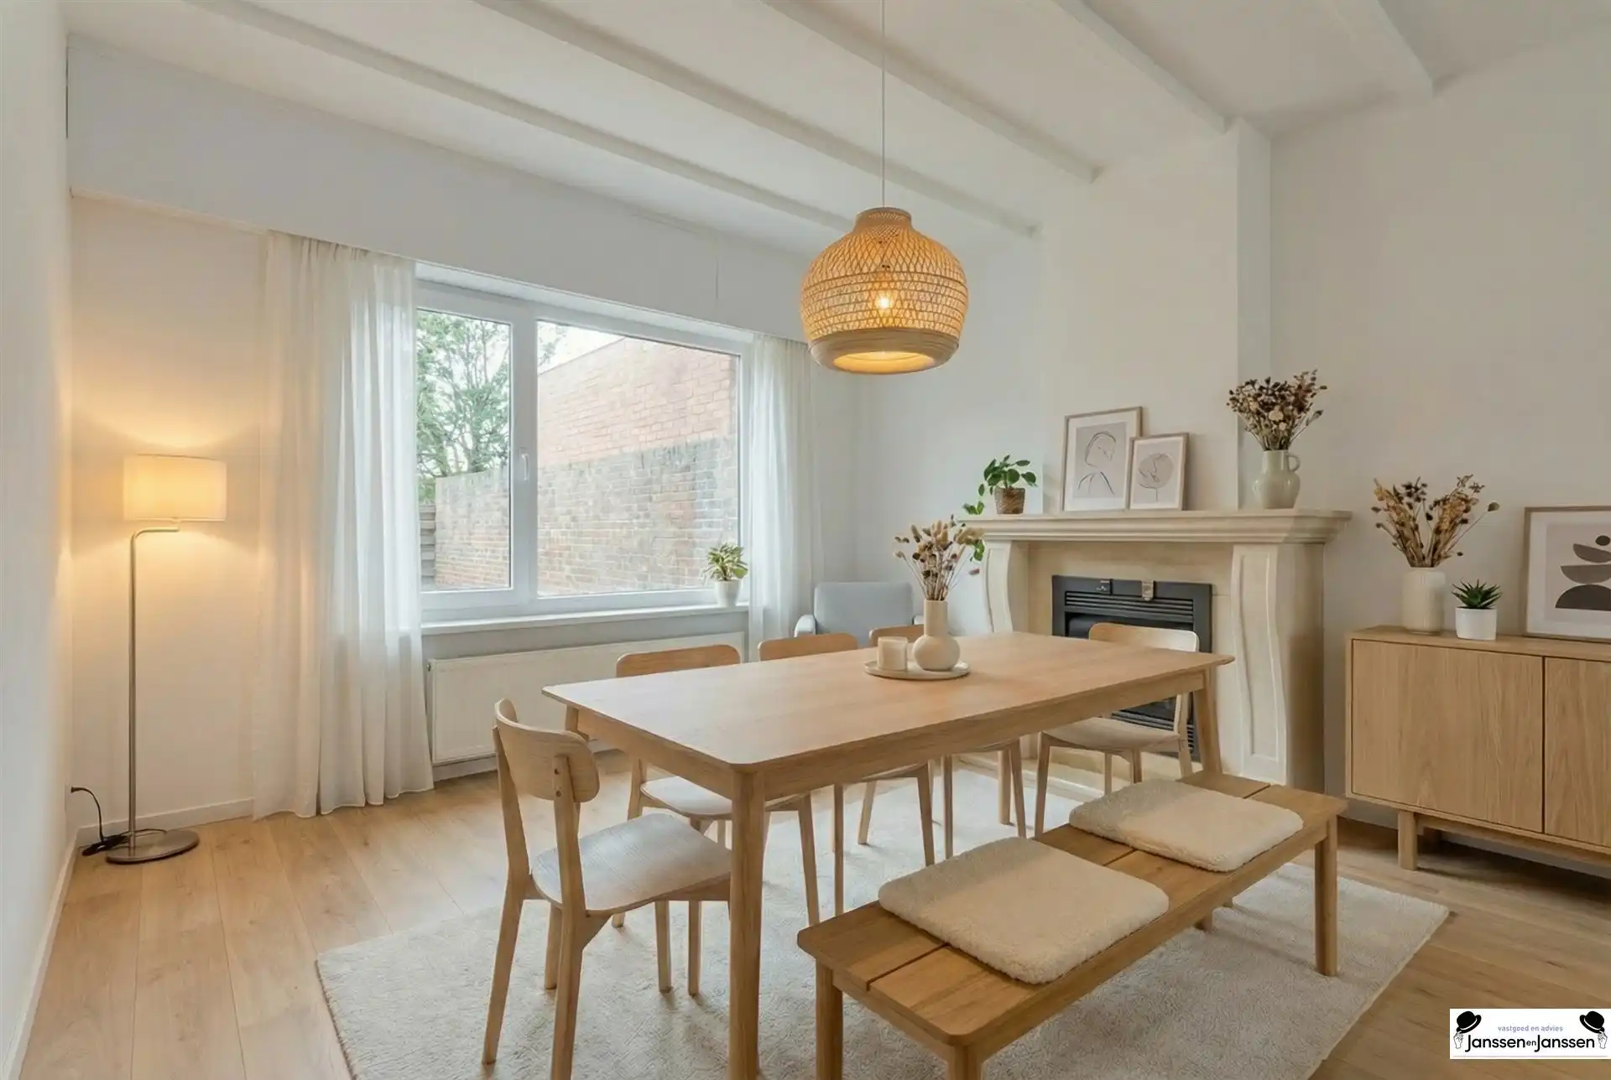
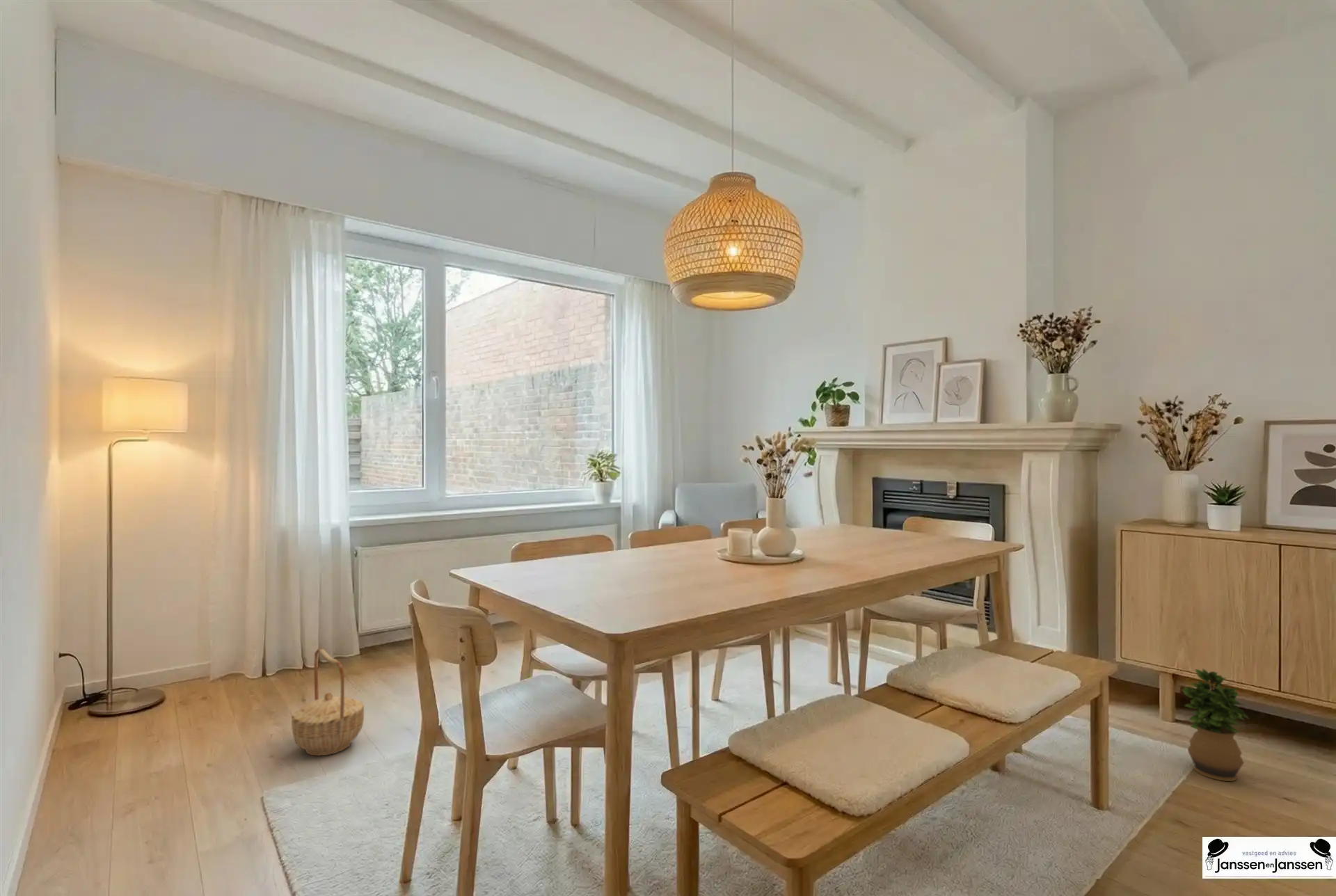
+ basket [291,648,365,757]
+ potted plant [1181,668,1250,782]
